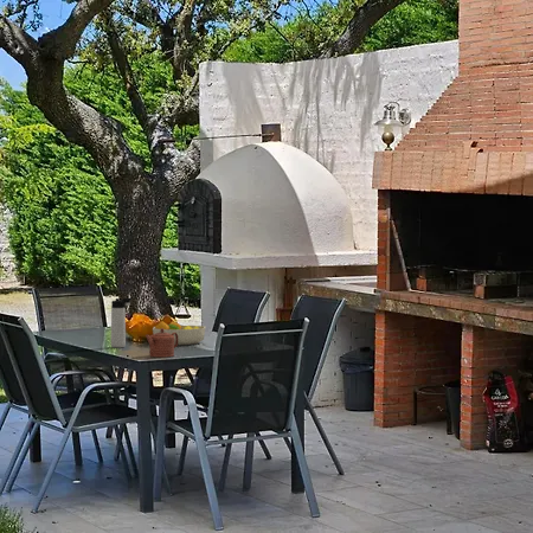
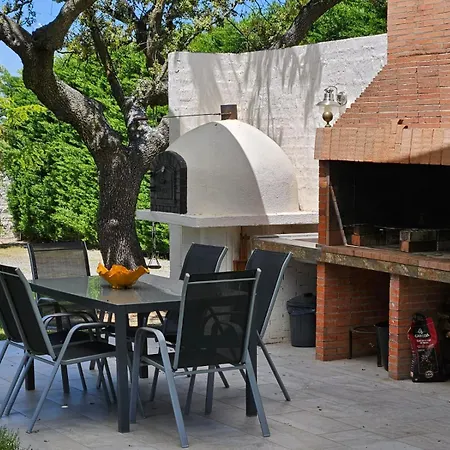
- fruit bowl [152,320,206,346]
- thermos bottle [110,297,133,348]
- teapot [145,328,179,358]
